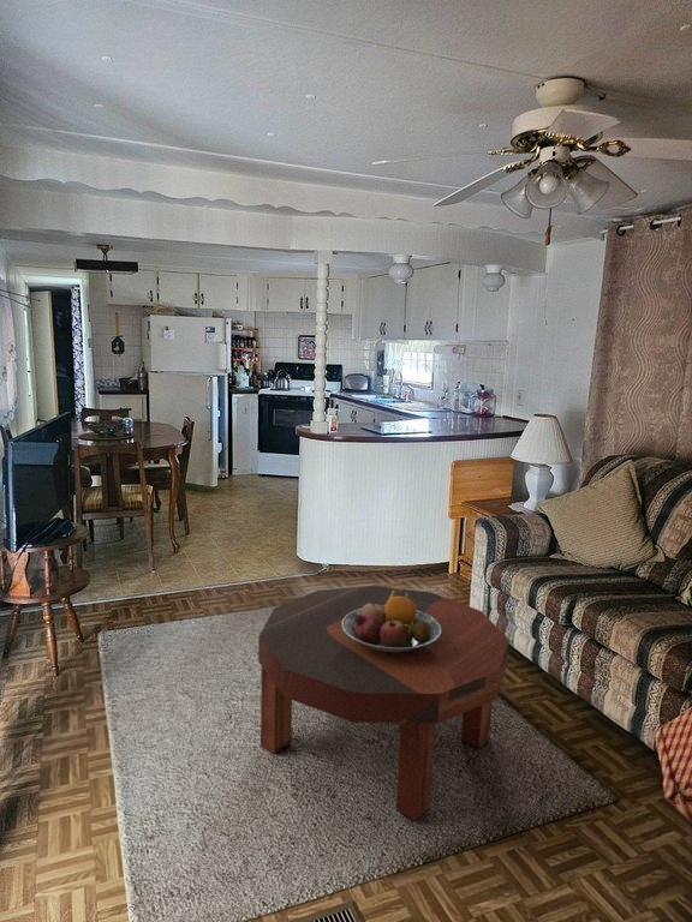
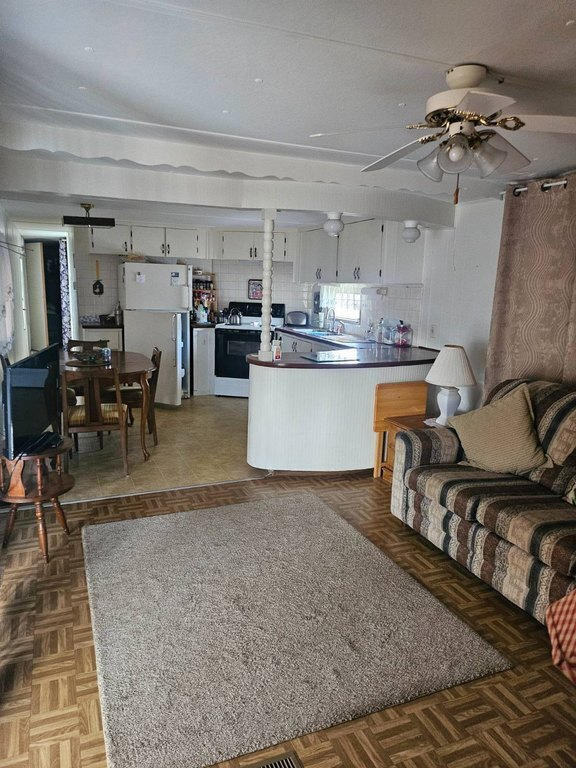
- fruit bowl [341,589,442,653]
- coffee table [257,585,511,822]
